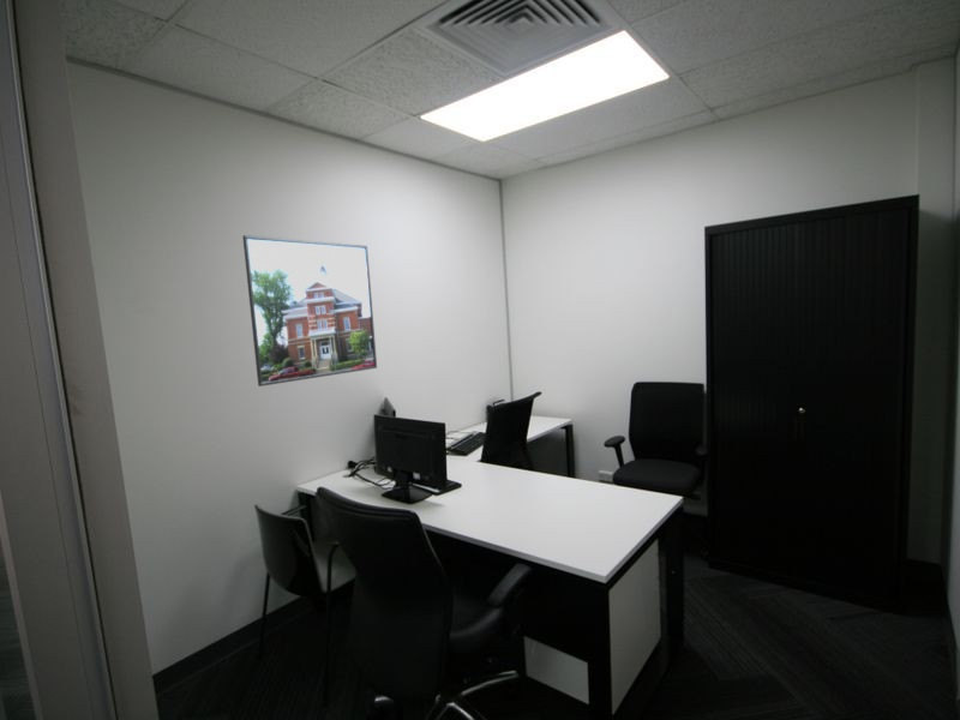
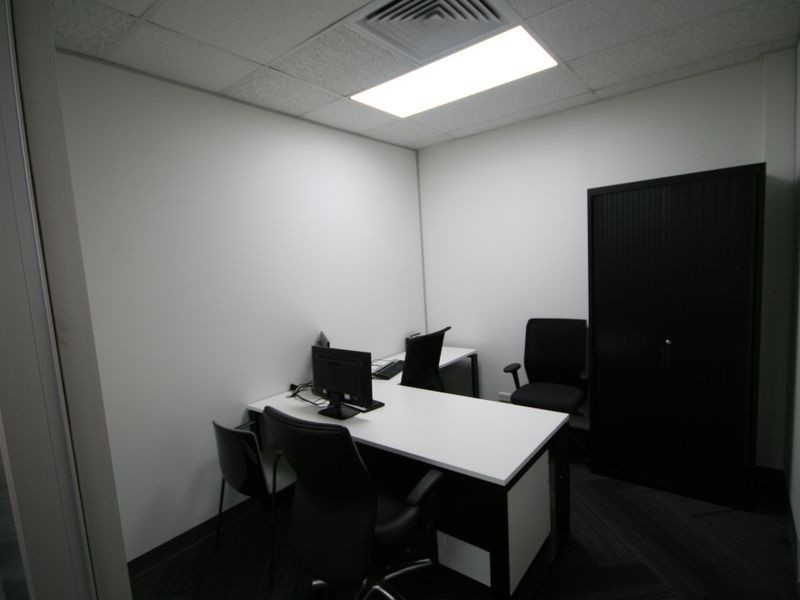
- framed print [241,234,378,388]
